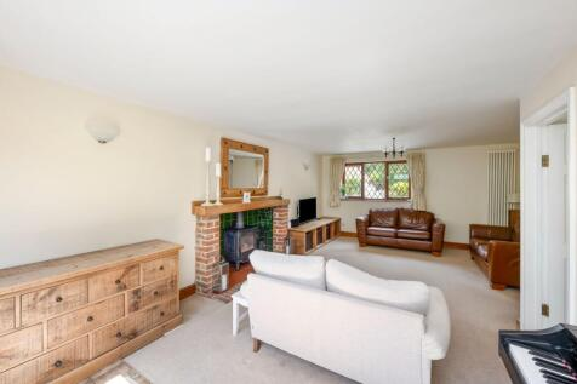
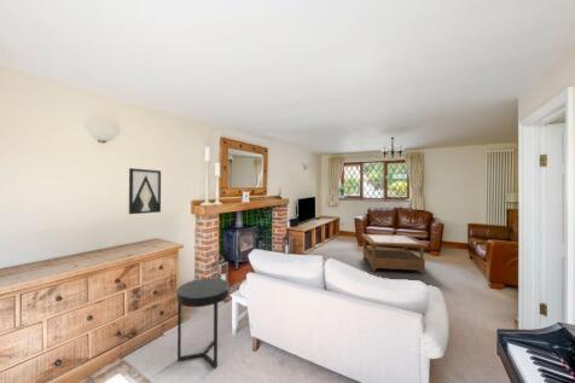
+ wall art [128,167,162,215]
+ side table [175,277,231,369]
+ coffee table [360,233,429,275]
